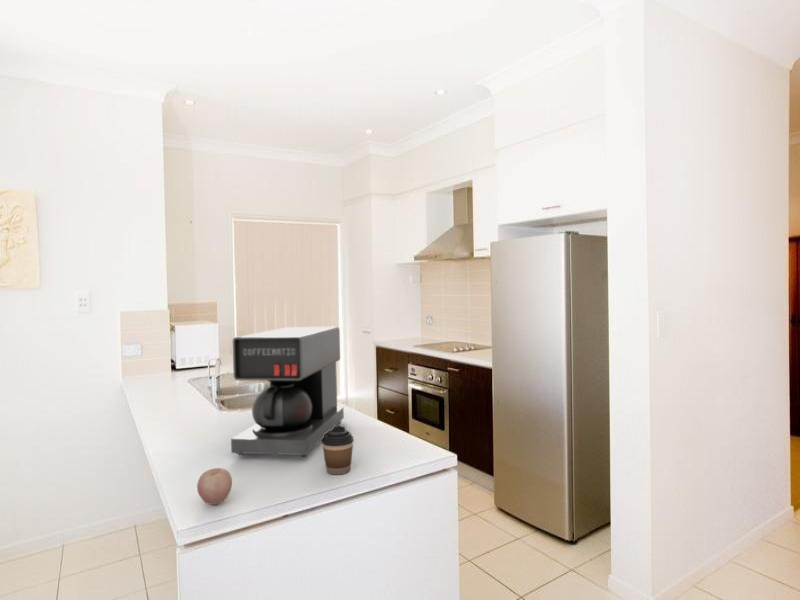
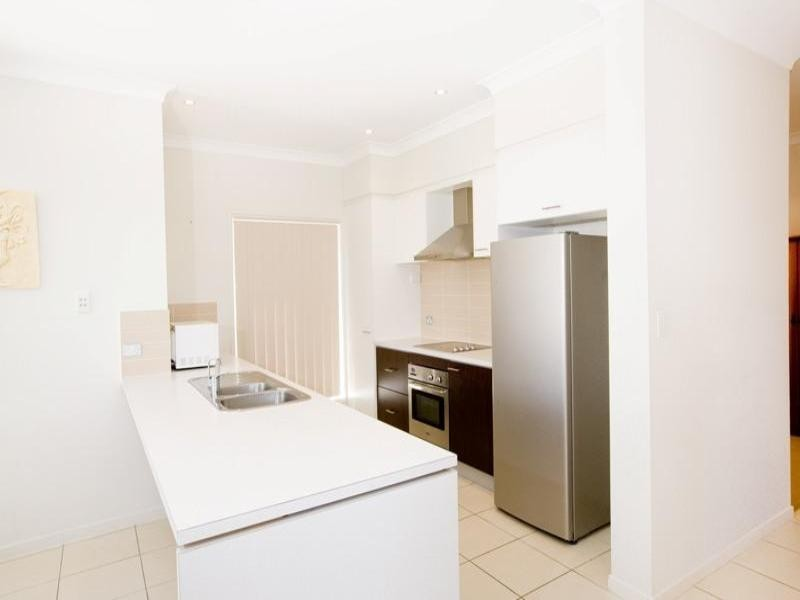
- apple [196,467,233,506]
- coffee cup [321,425,355,475]
- coffee maker [230,326,345,458]
